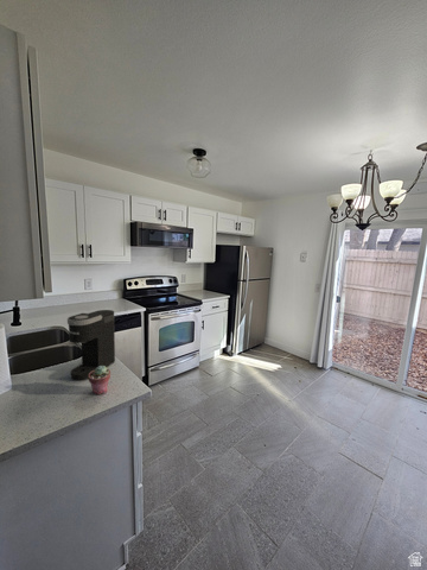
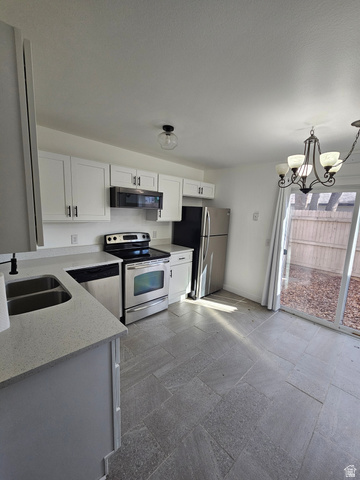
- coffee maker [66,309,116,381]
- potted succulent [88,366,111,395]
